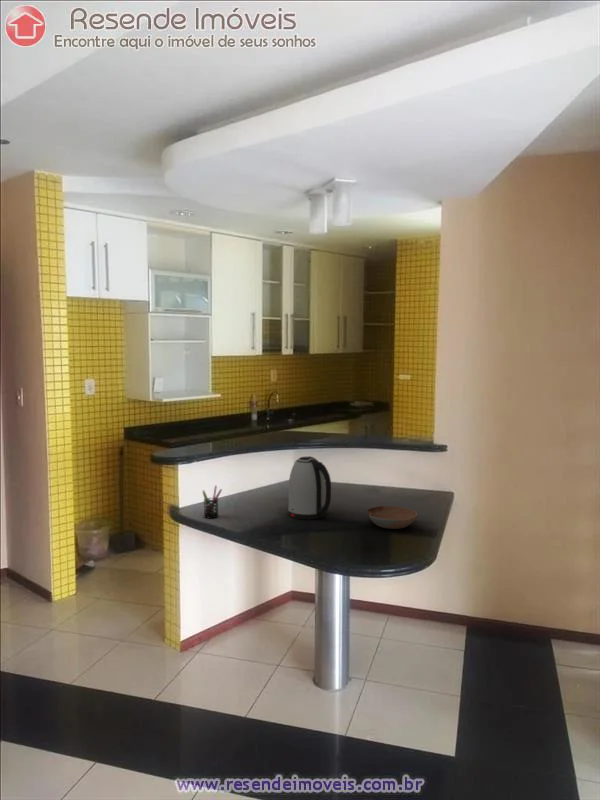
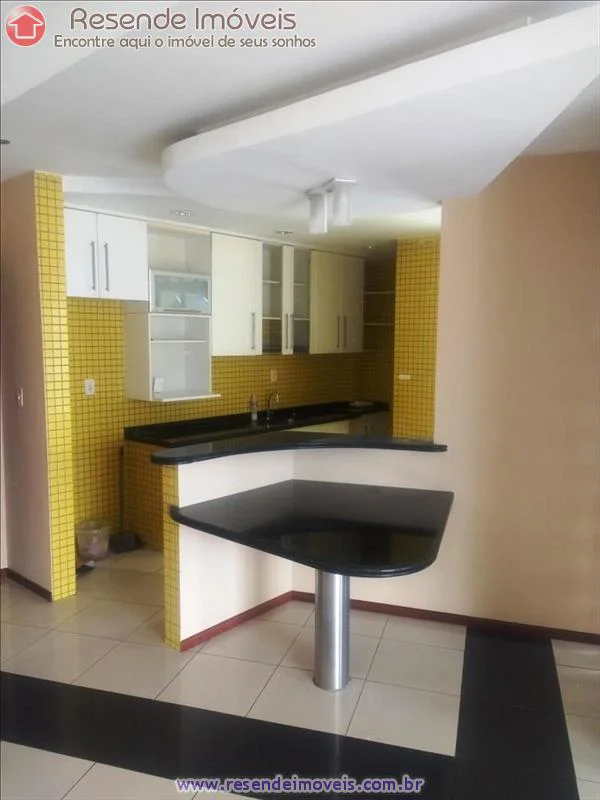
- kettle [287,455,332,520]
- bowl [367,505,419,530]
- pen holder [202,485,223,519]
